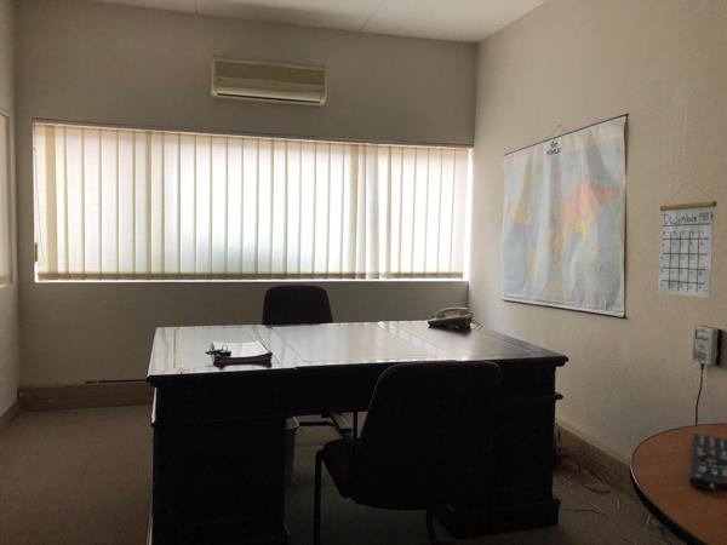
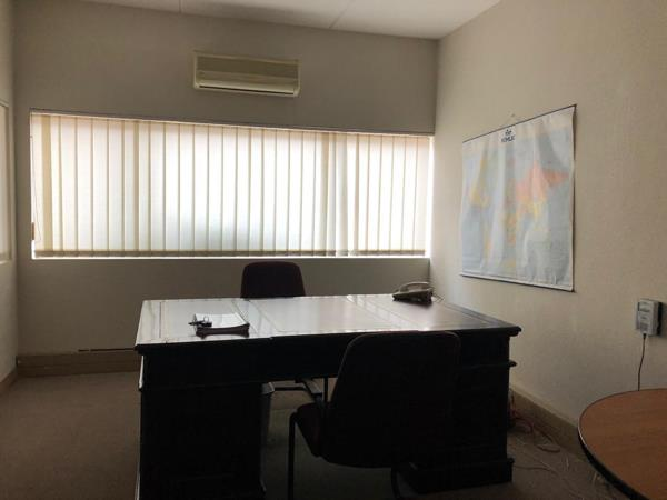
- remote control [688,432,727,494]
- calendar [657,180,719,299]
